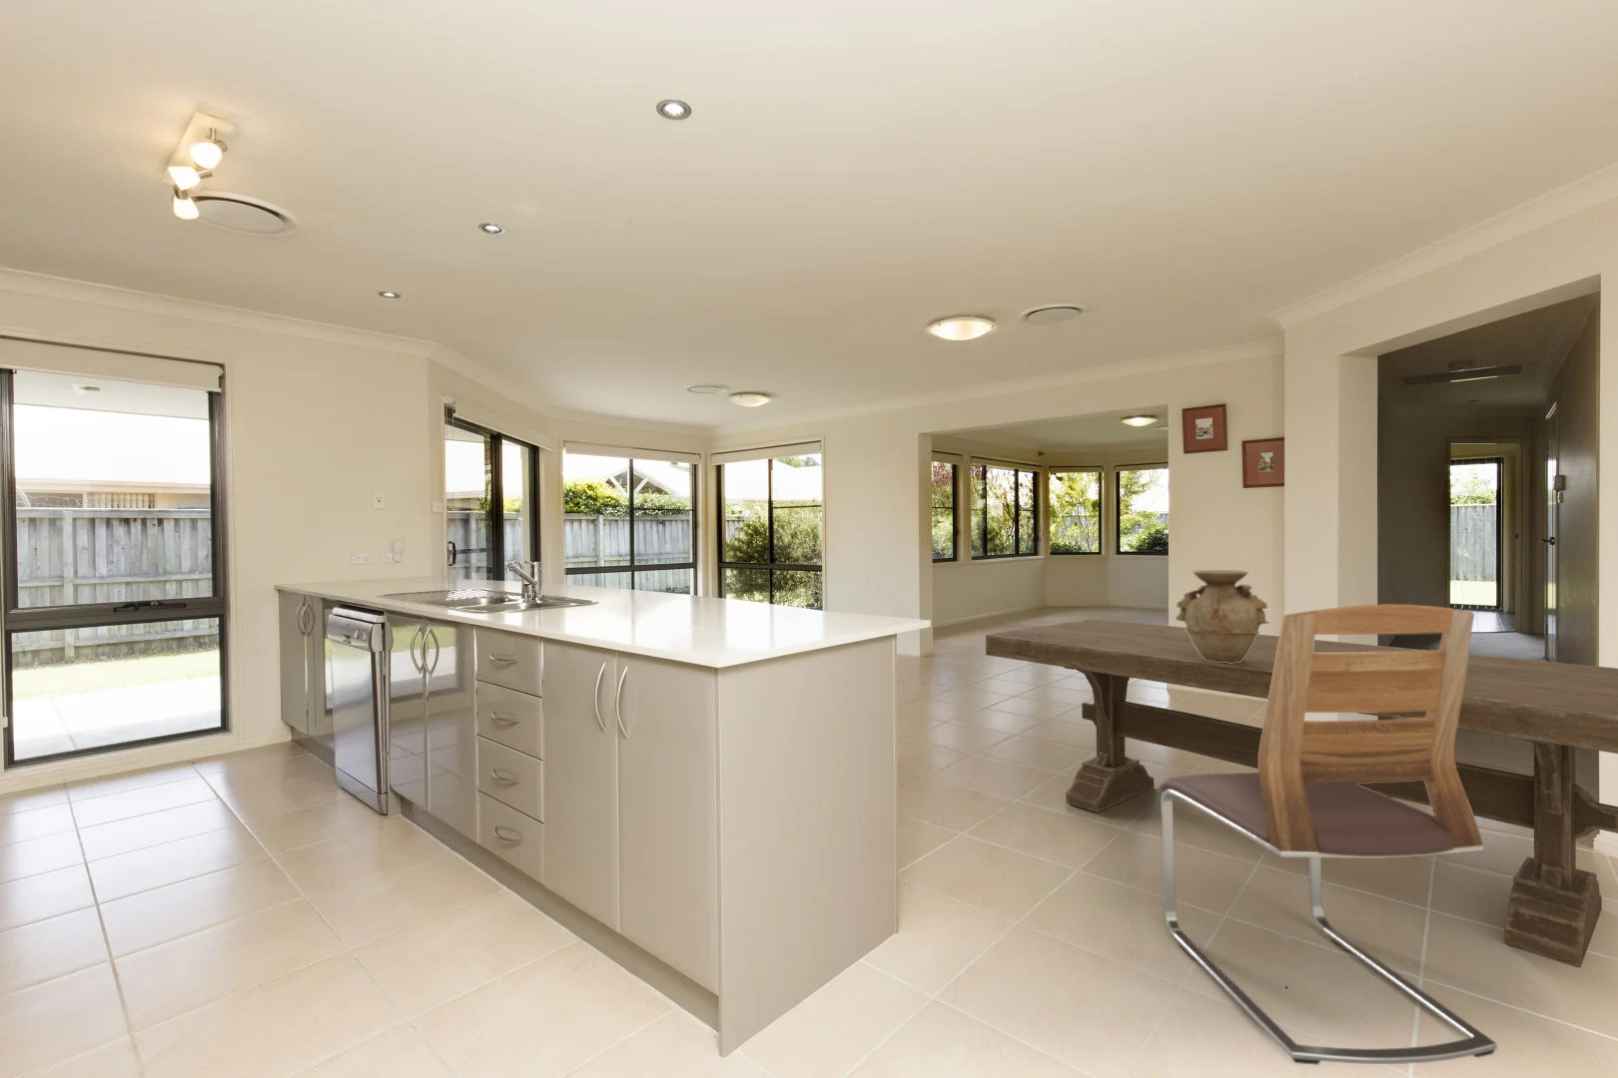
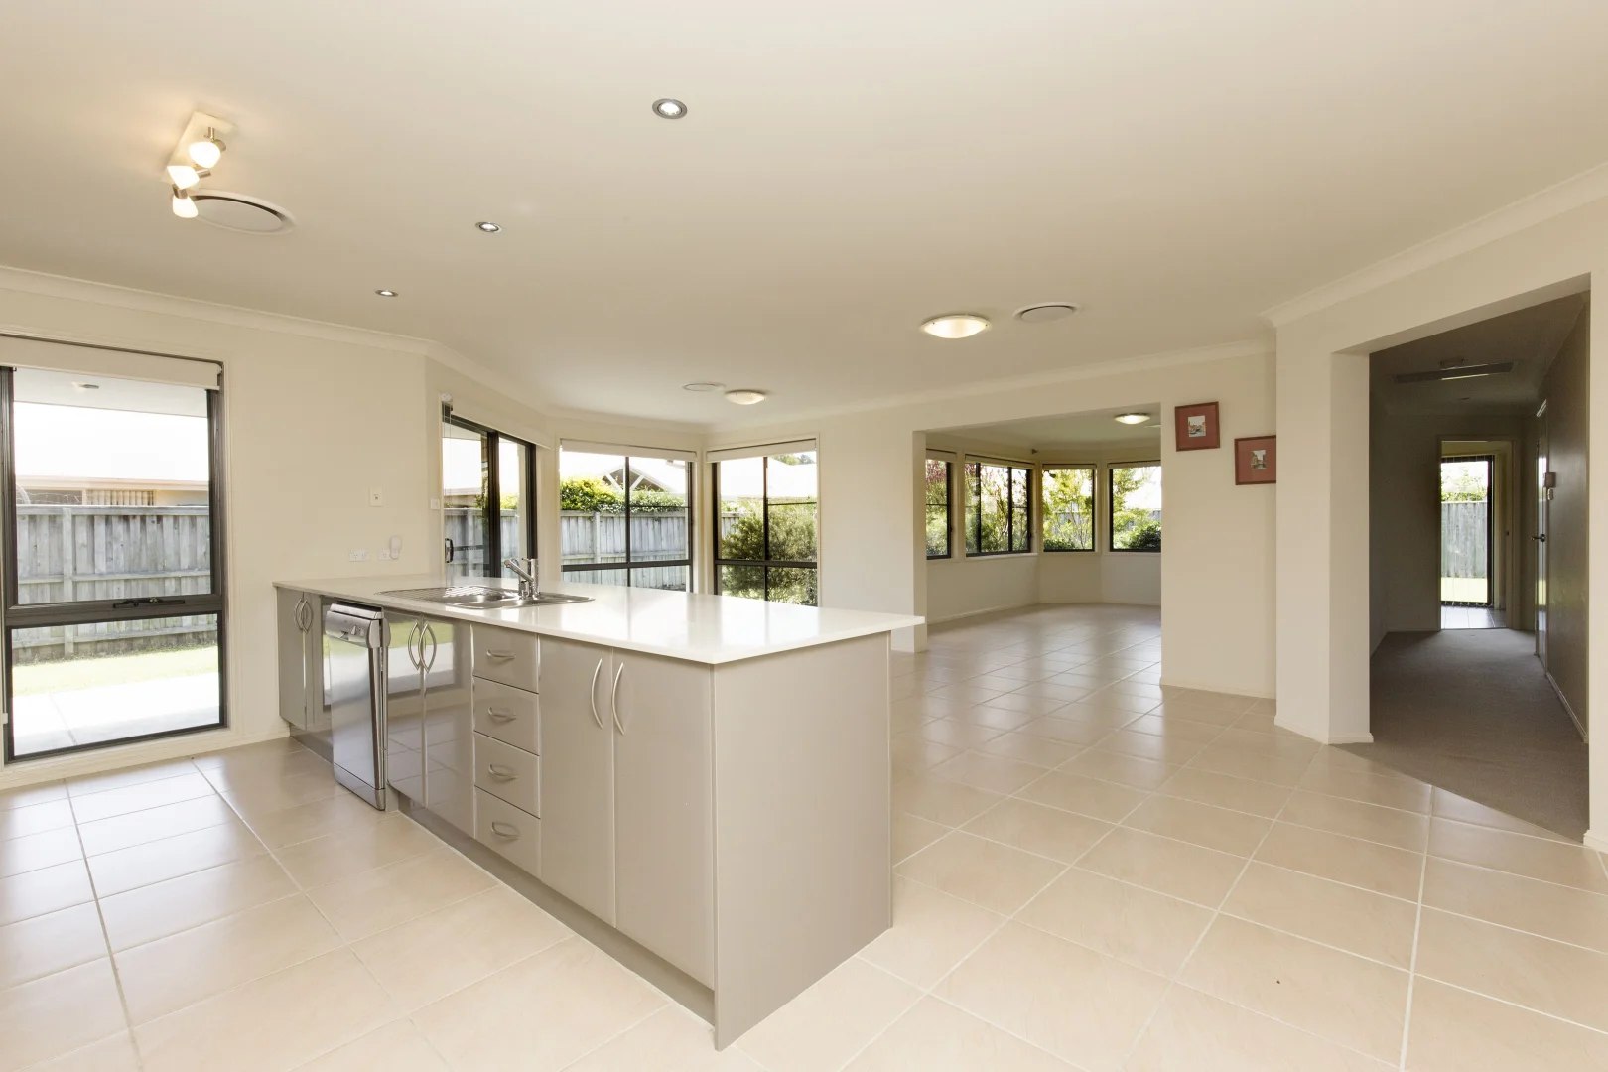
- dining table [985,618,1618,969]
- chair [1158,603,1498,1066]
- vase [1175,569,1269,664]
